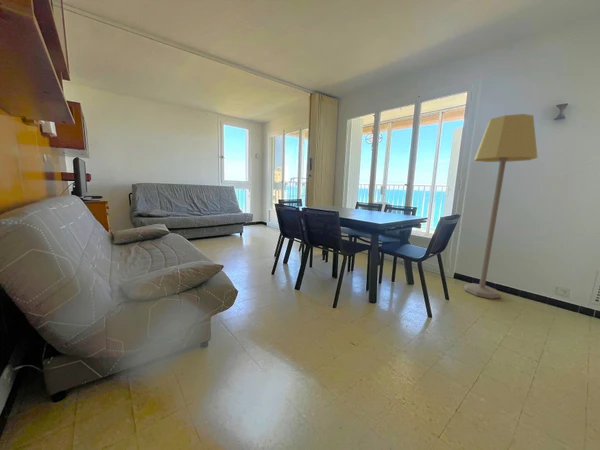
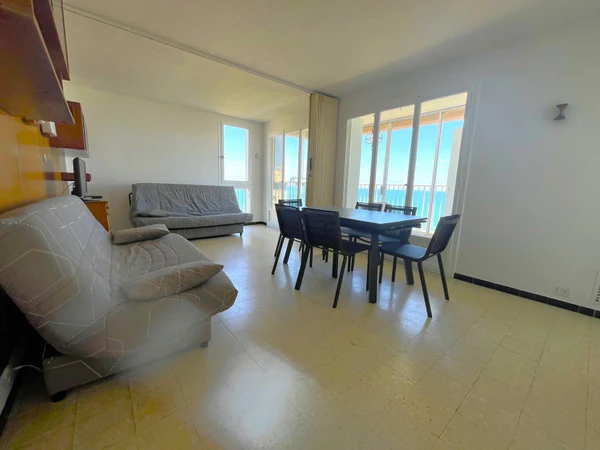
- lamp [463,113,539,300]
